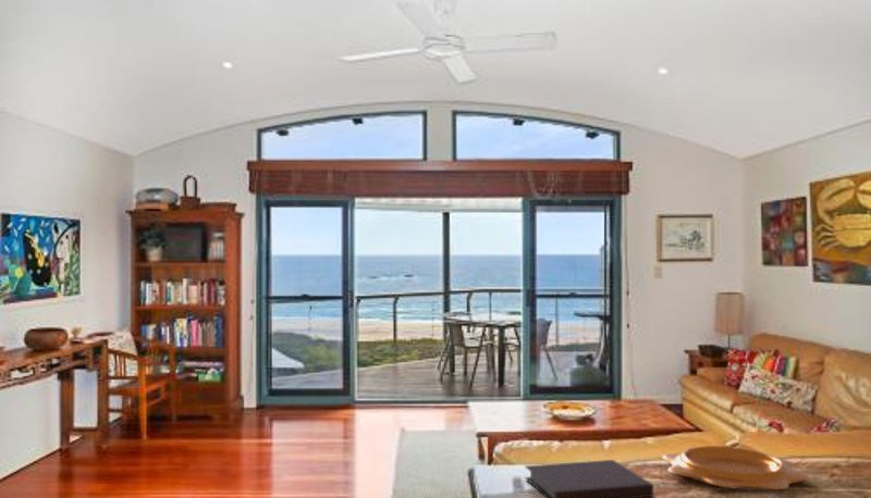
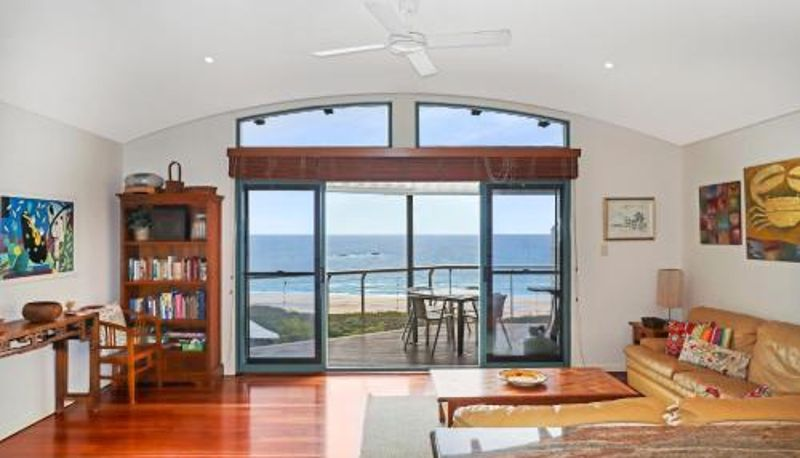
- notebook [524,459,654,498]
- decorative bowl [661,445,810,491]
